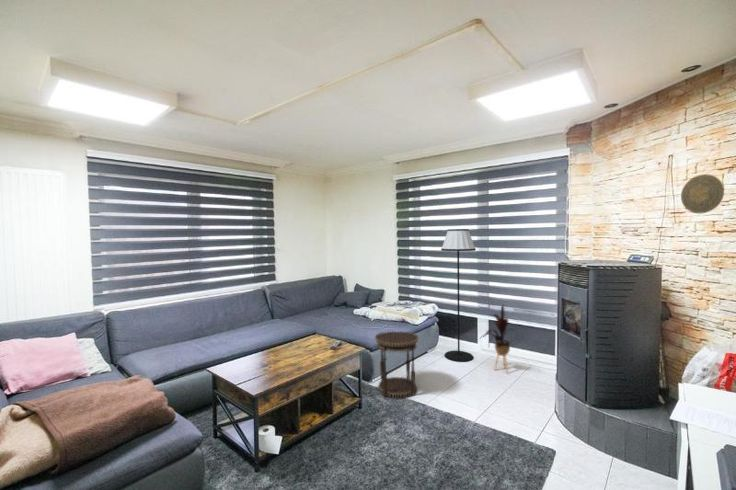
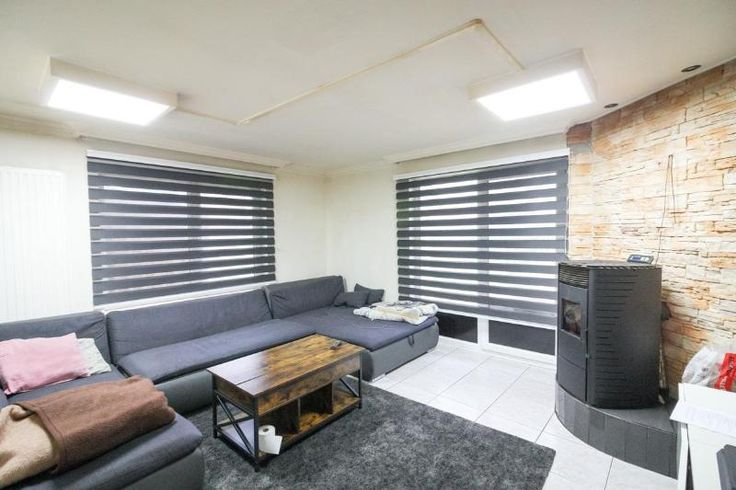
- floor lamp [440,228,477,363]
- decorative plate [680,173,725,214]
- house plant [478,304,515,374]
- side table [374,329,420,399]
